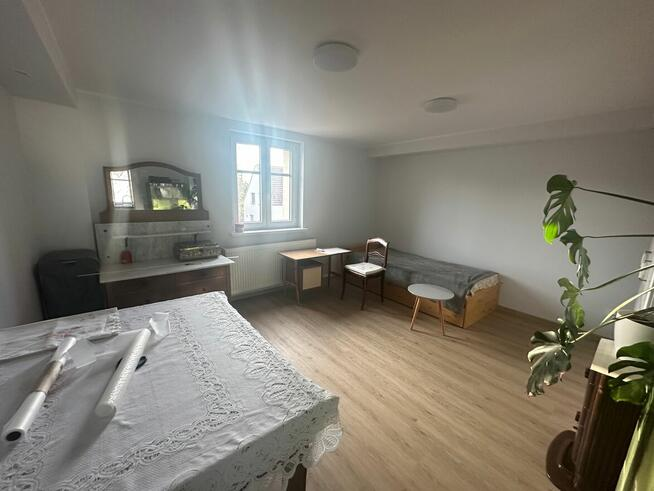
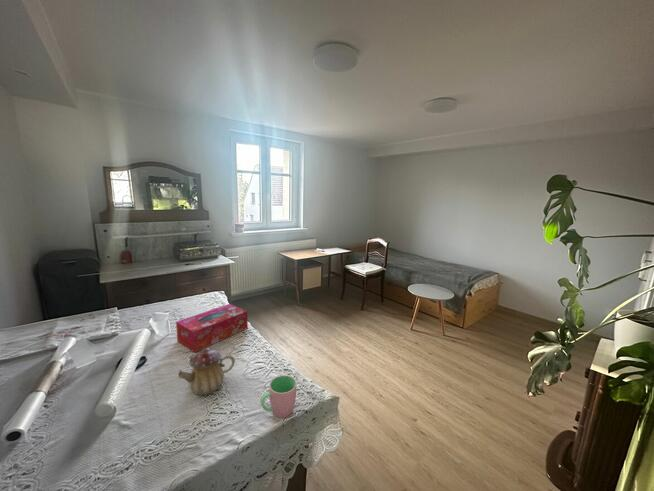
+ tissue box [175,303,249,353]
+ teapot [178,347,236,396]
+ cup [260,374,297,419]
